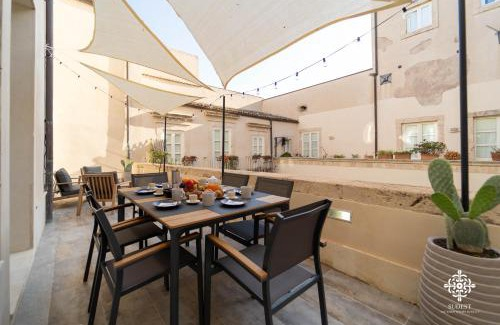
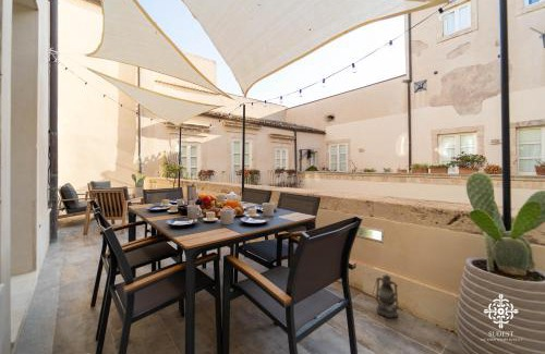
+ lantern [372,273,400,319]
